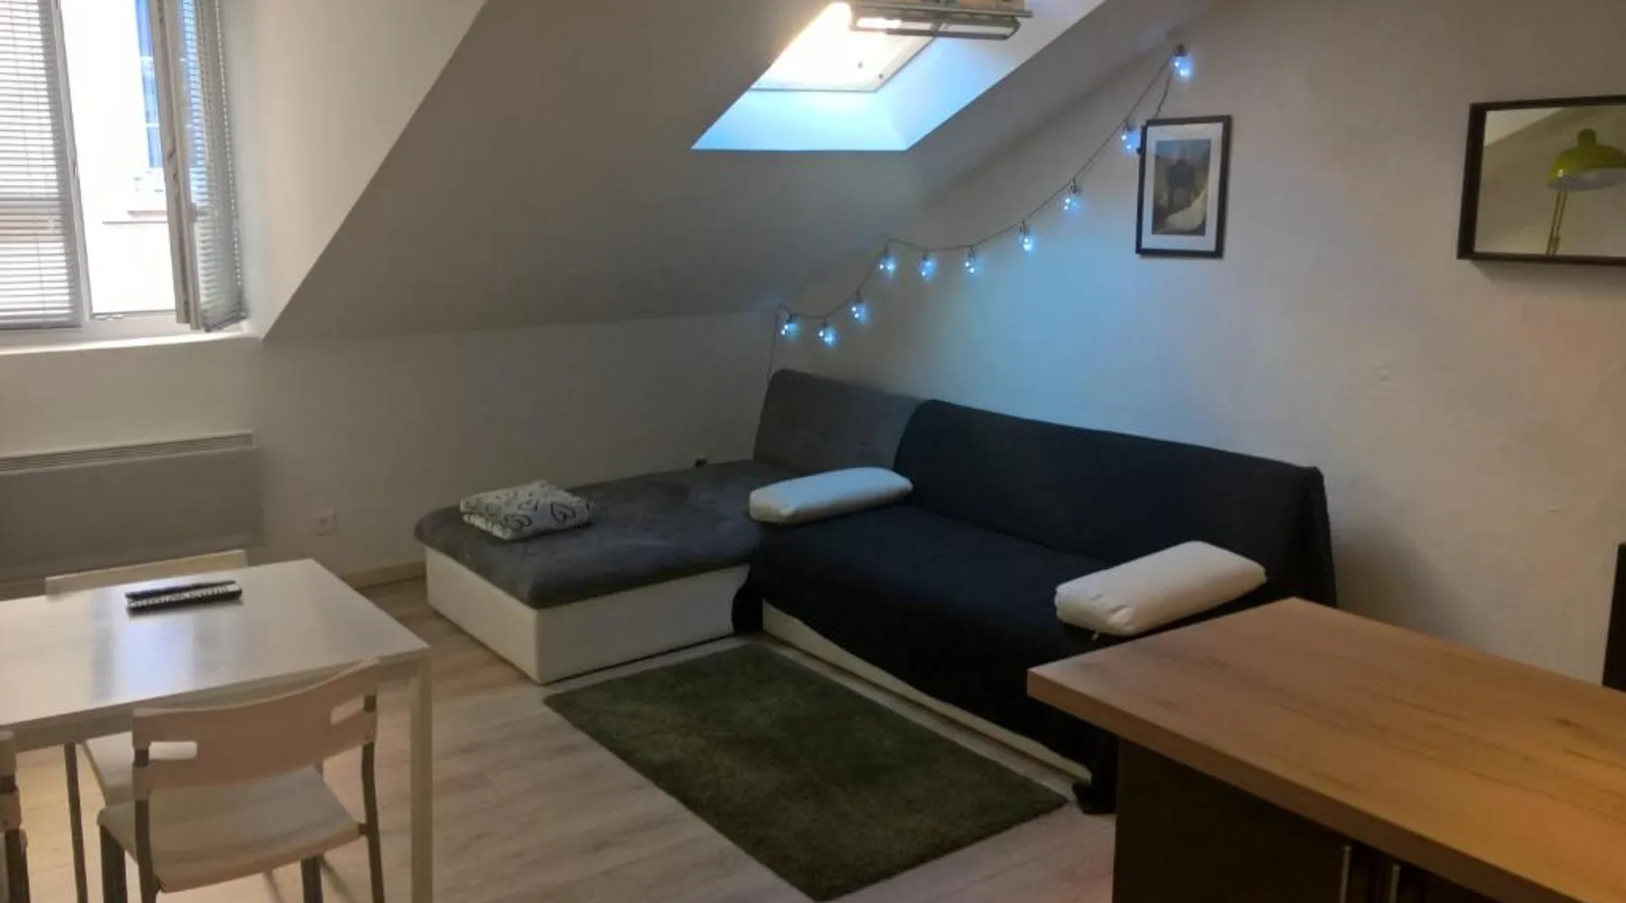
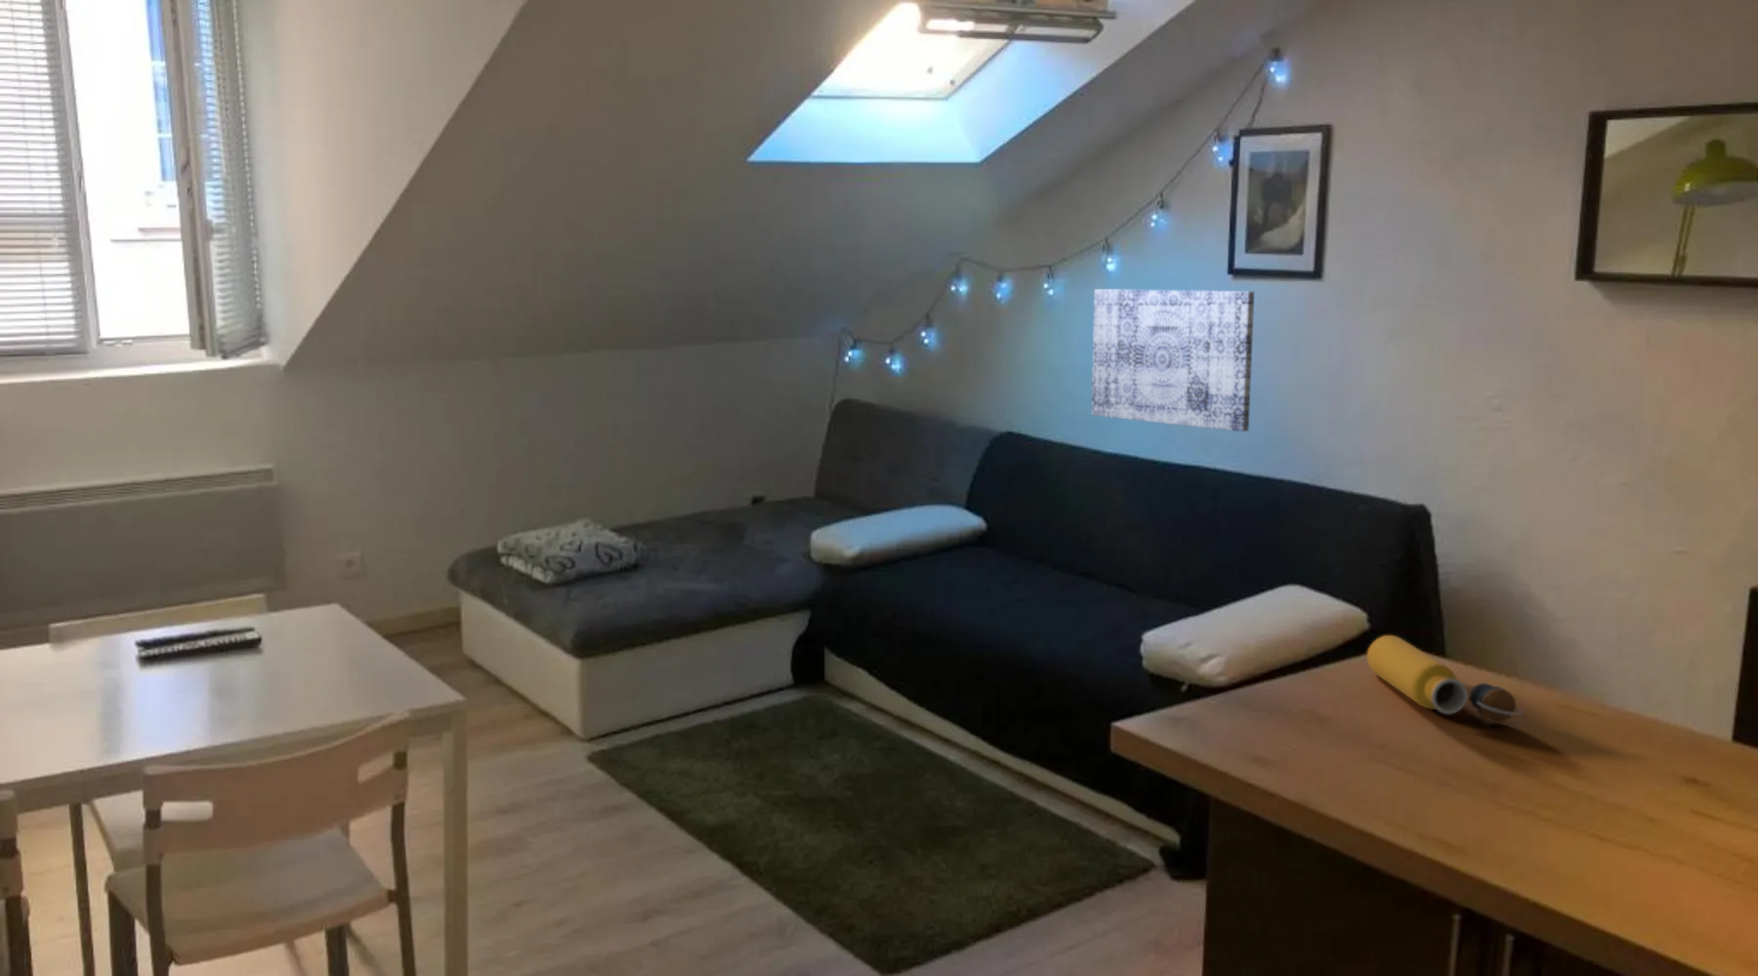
+ wall art [1091,288,1255,433]
+ water bottle [1366,635,1524,725]
